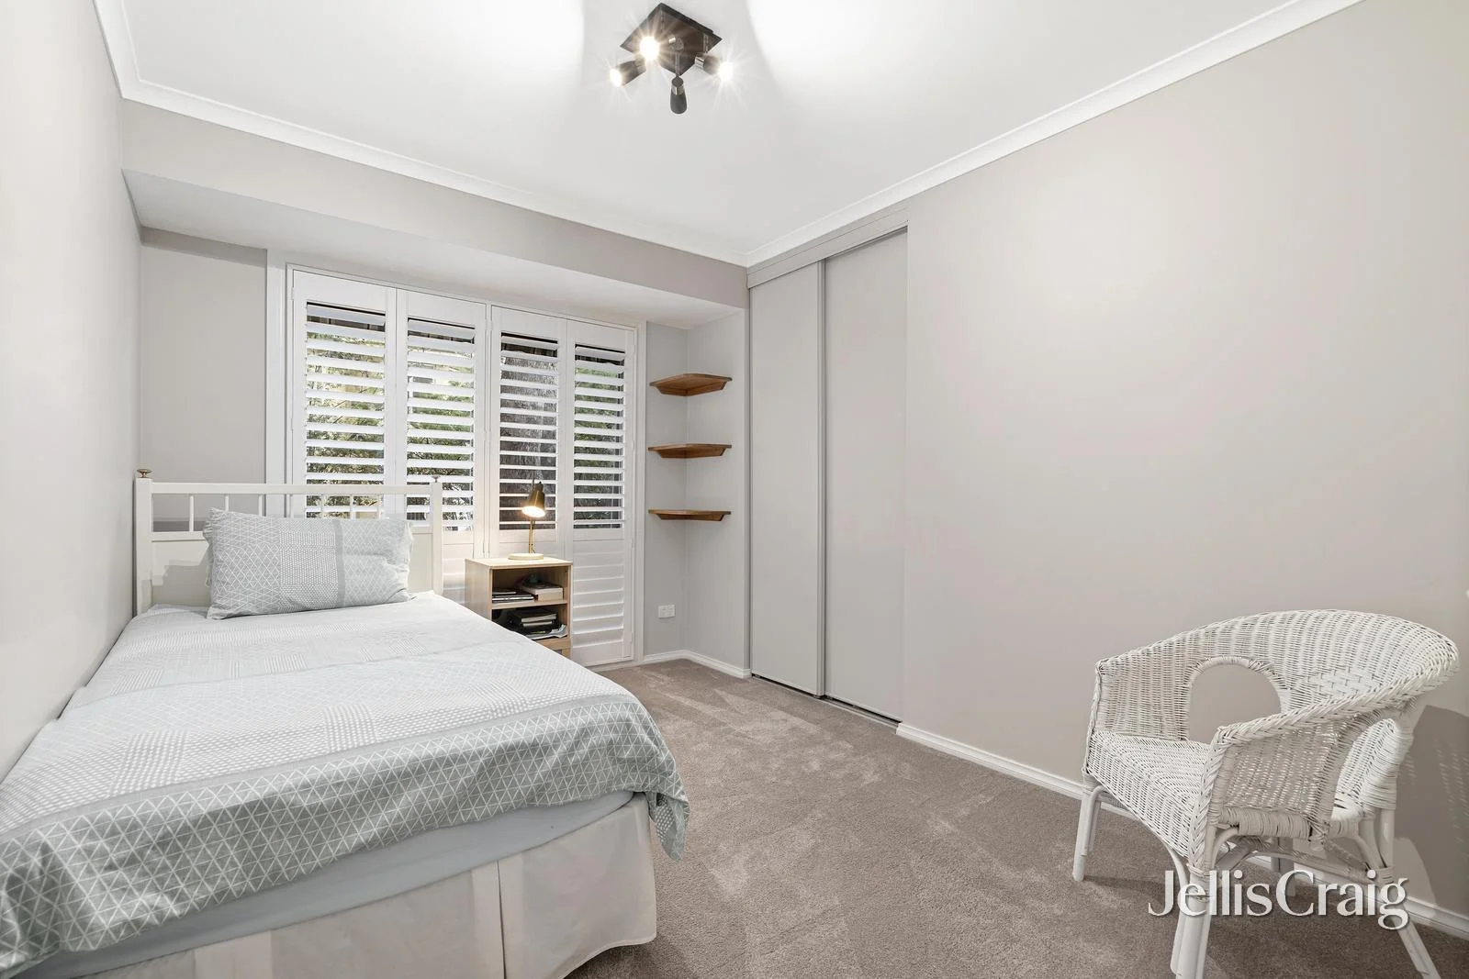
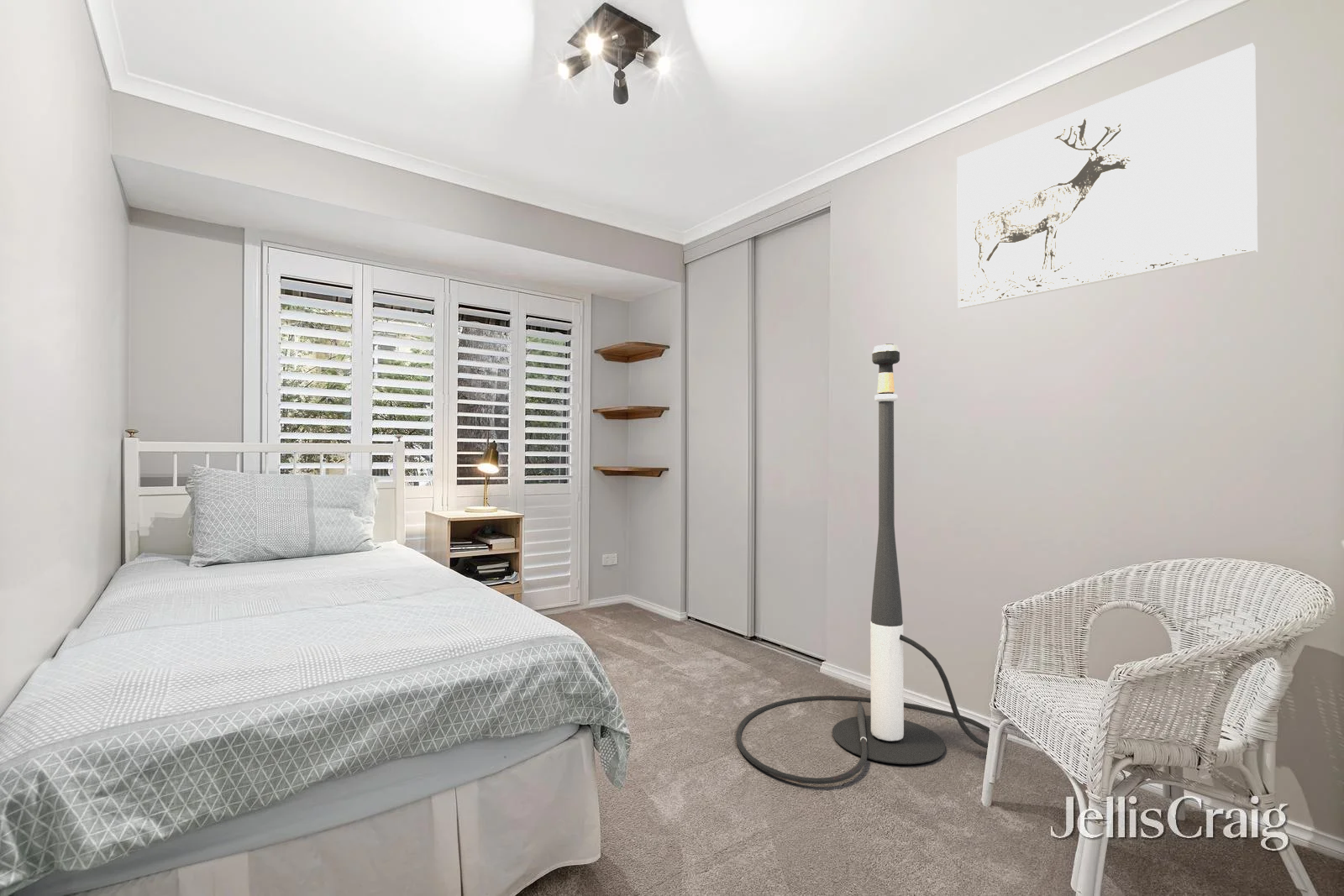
+ floor lamp [735,343,990,785]
+ wall art [956,42,1258,310]
